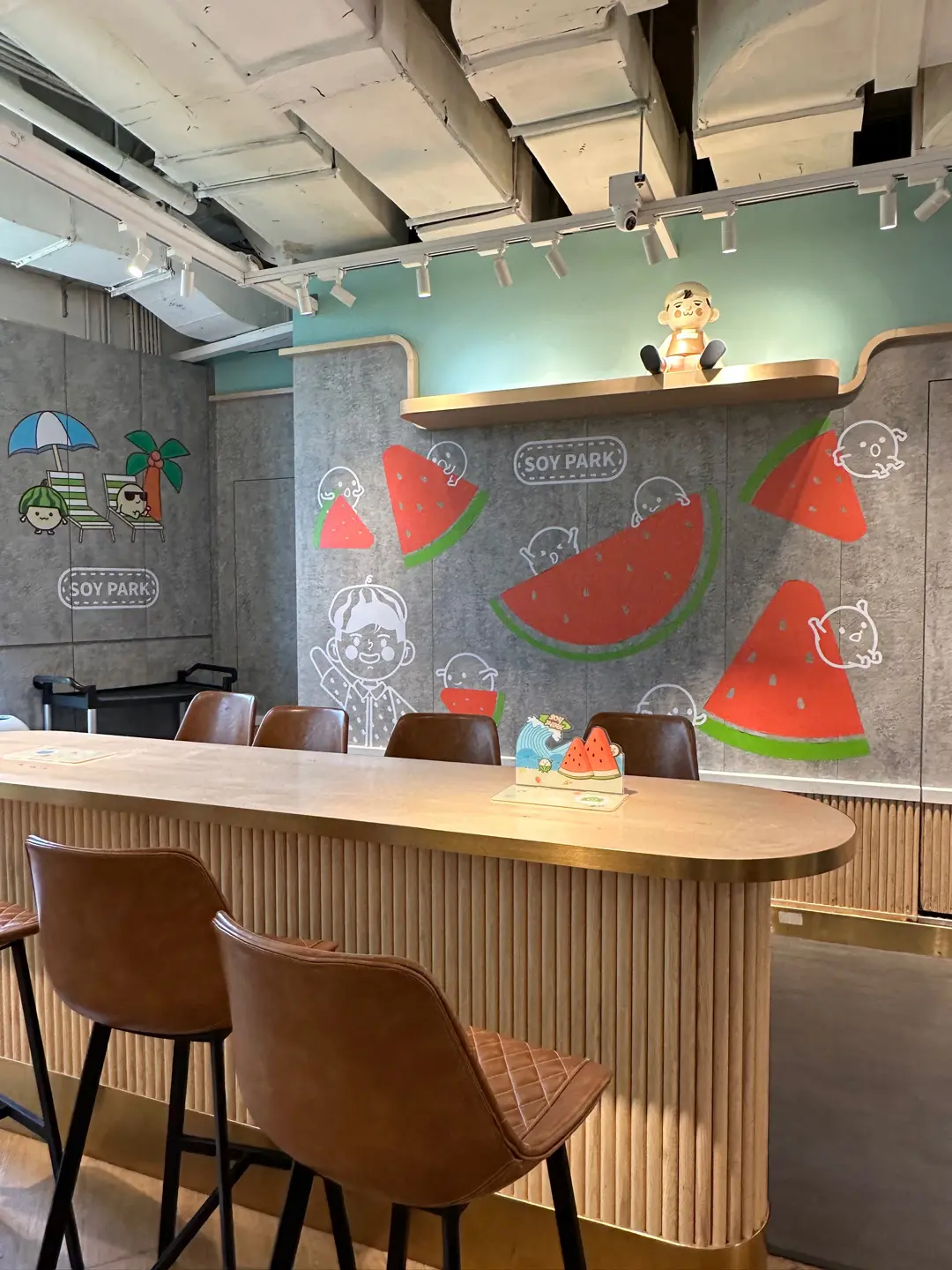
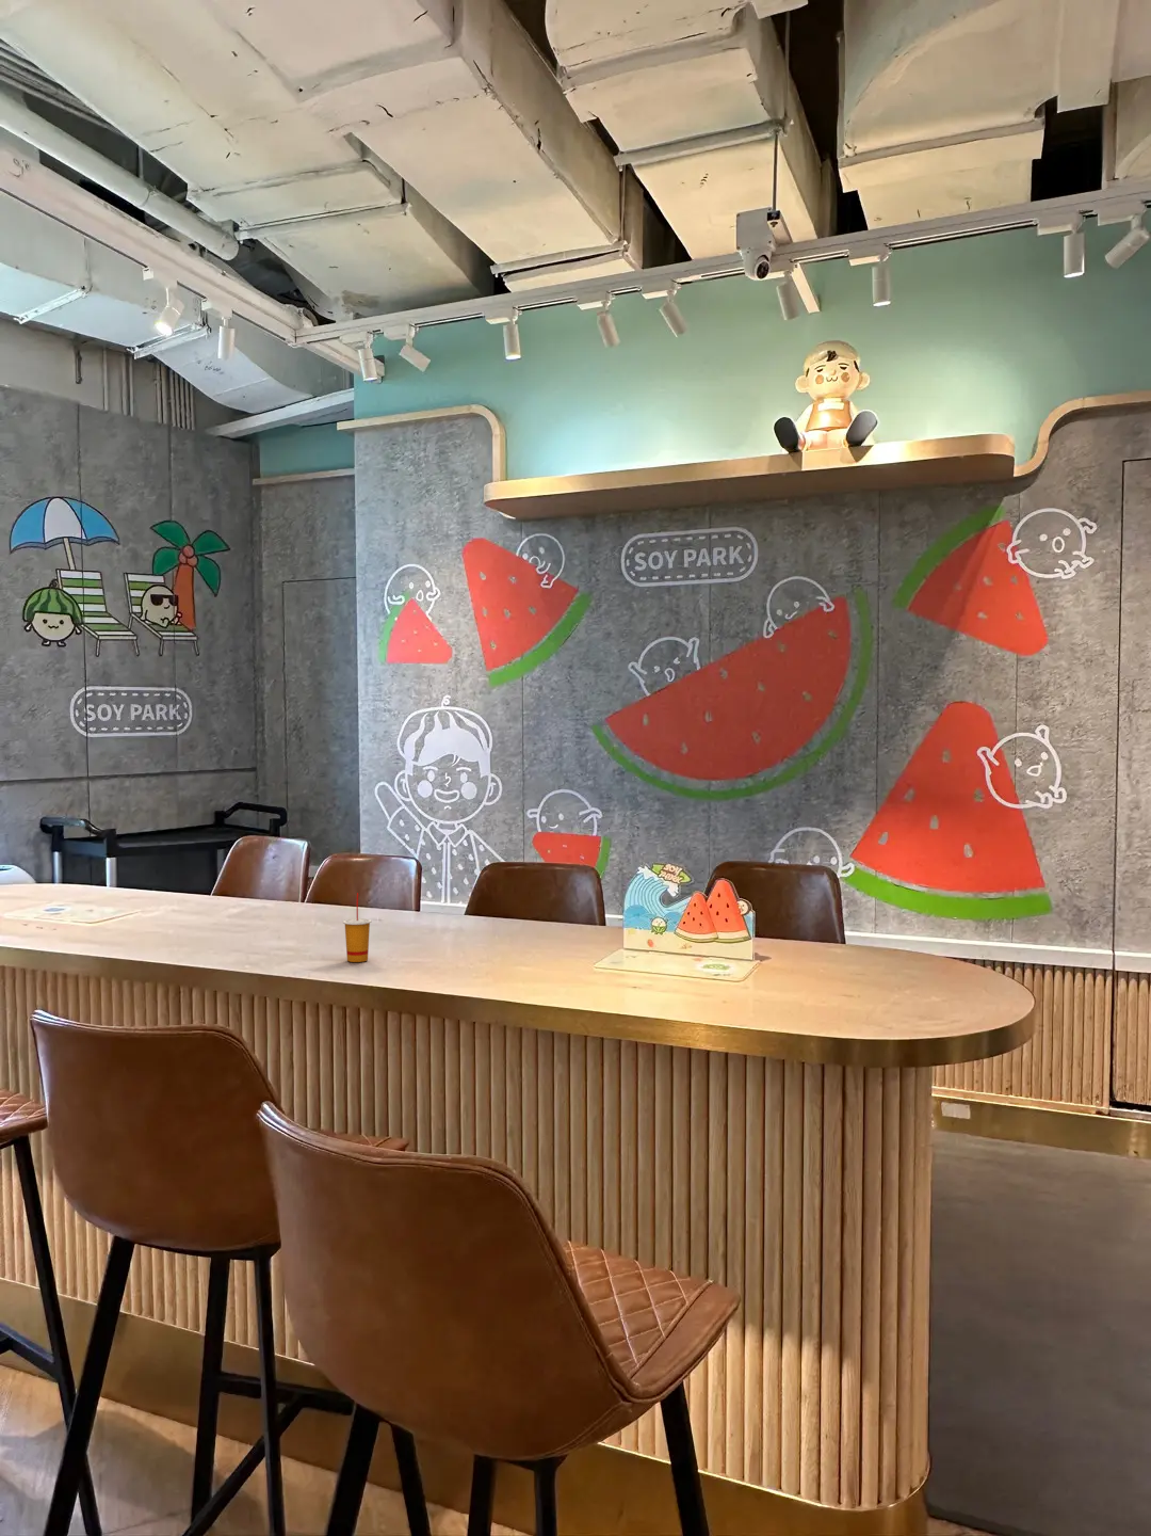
+ drinking cup [342,891,374,963]
